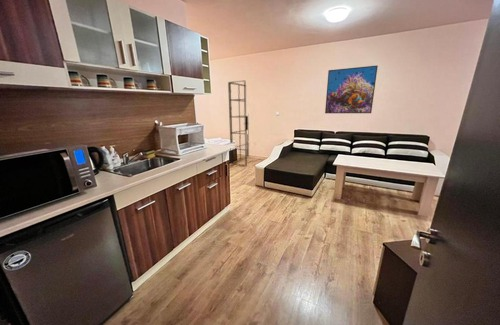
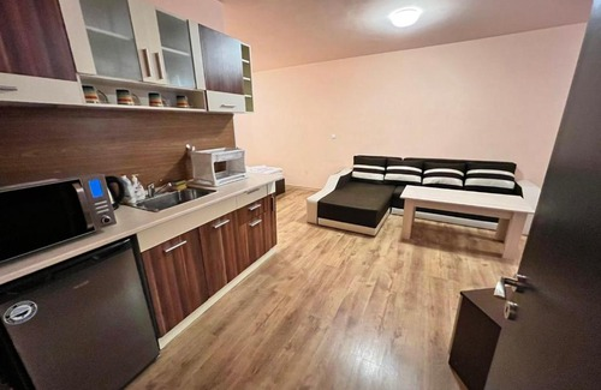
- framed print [324,64,379,114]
- shelving unit [227,80,250,167]
